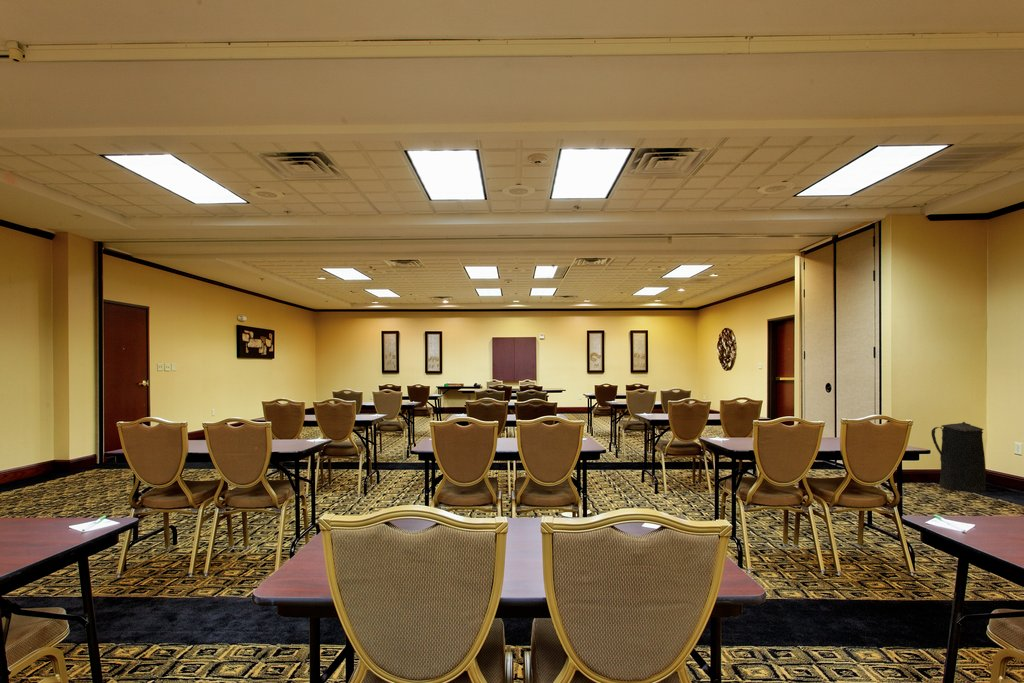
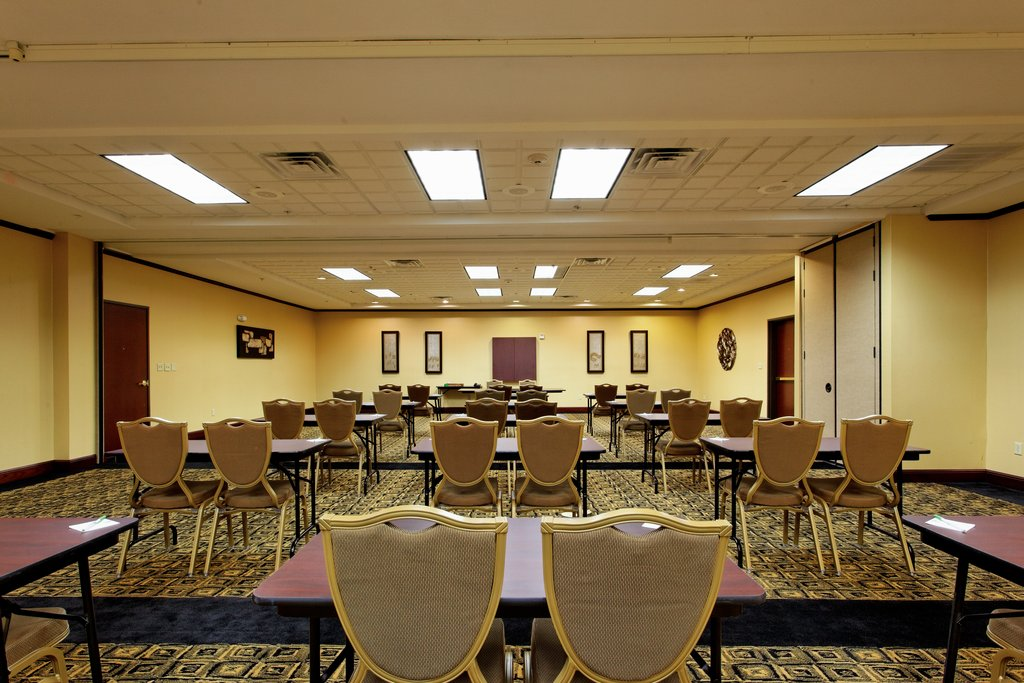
- trash can [930,421,987,493]
